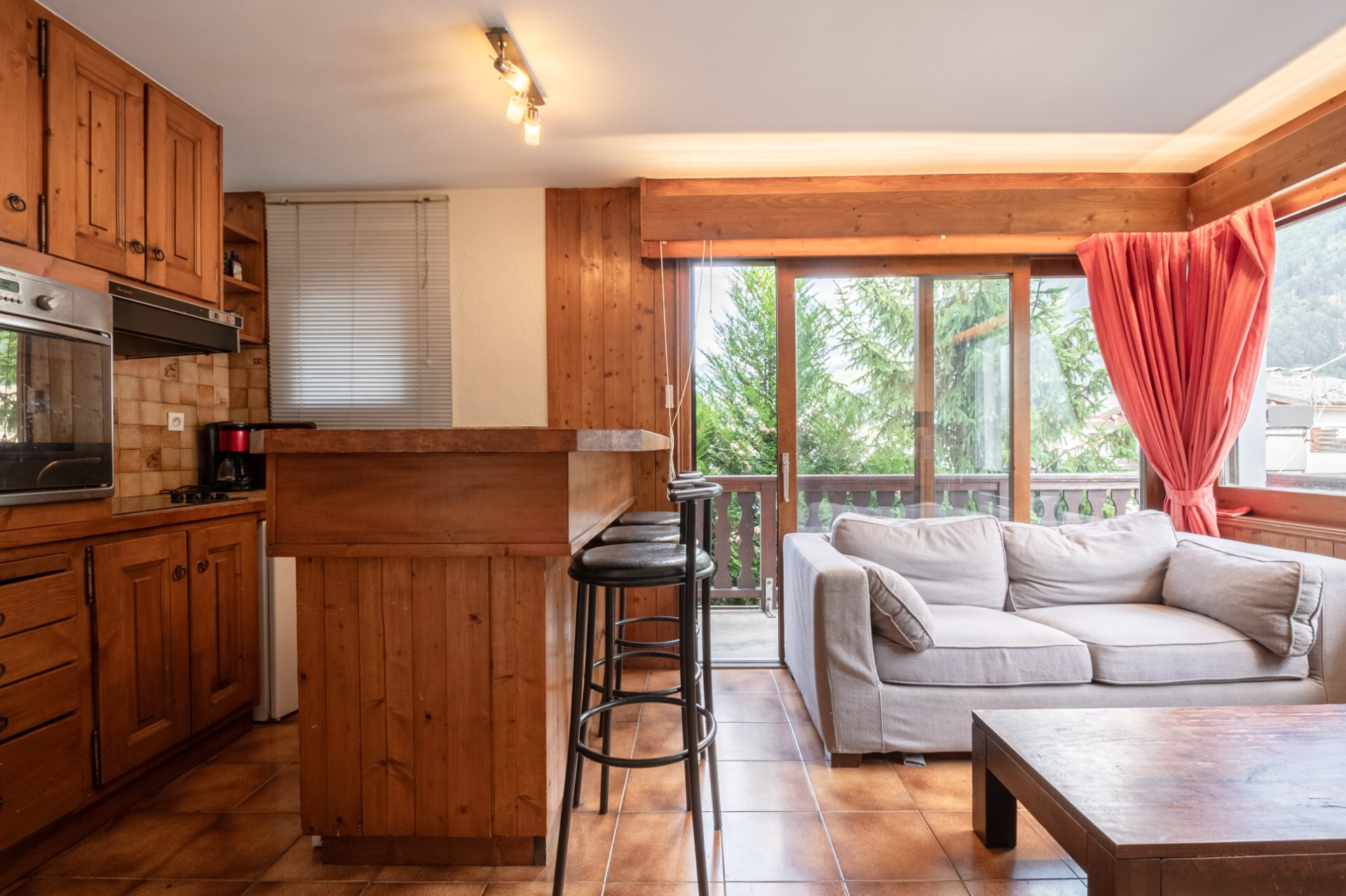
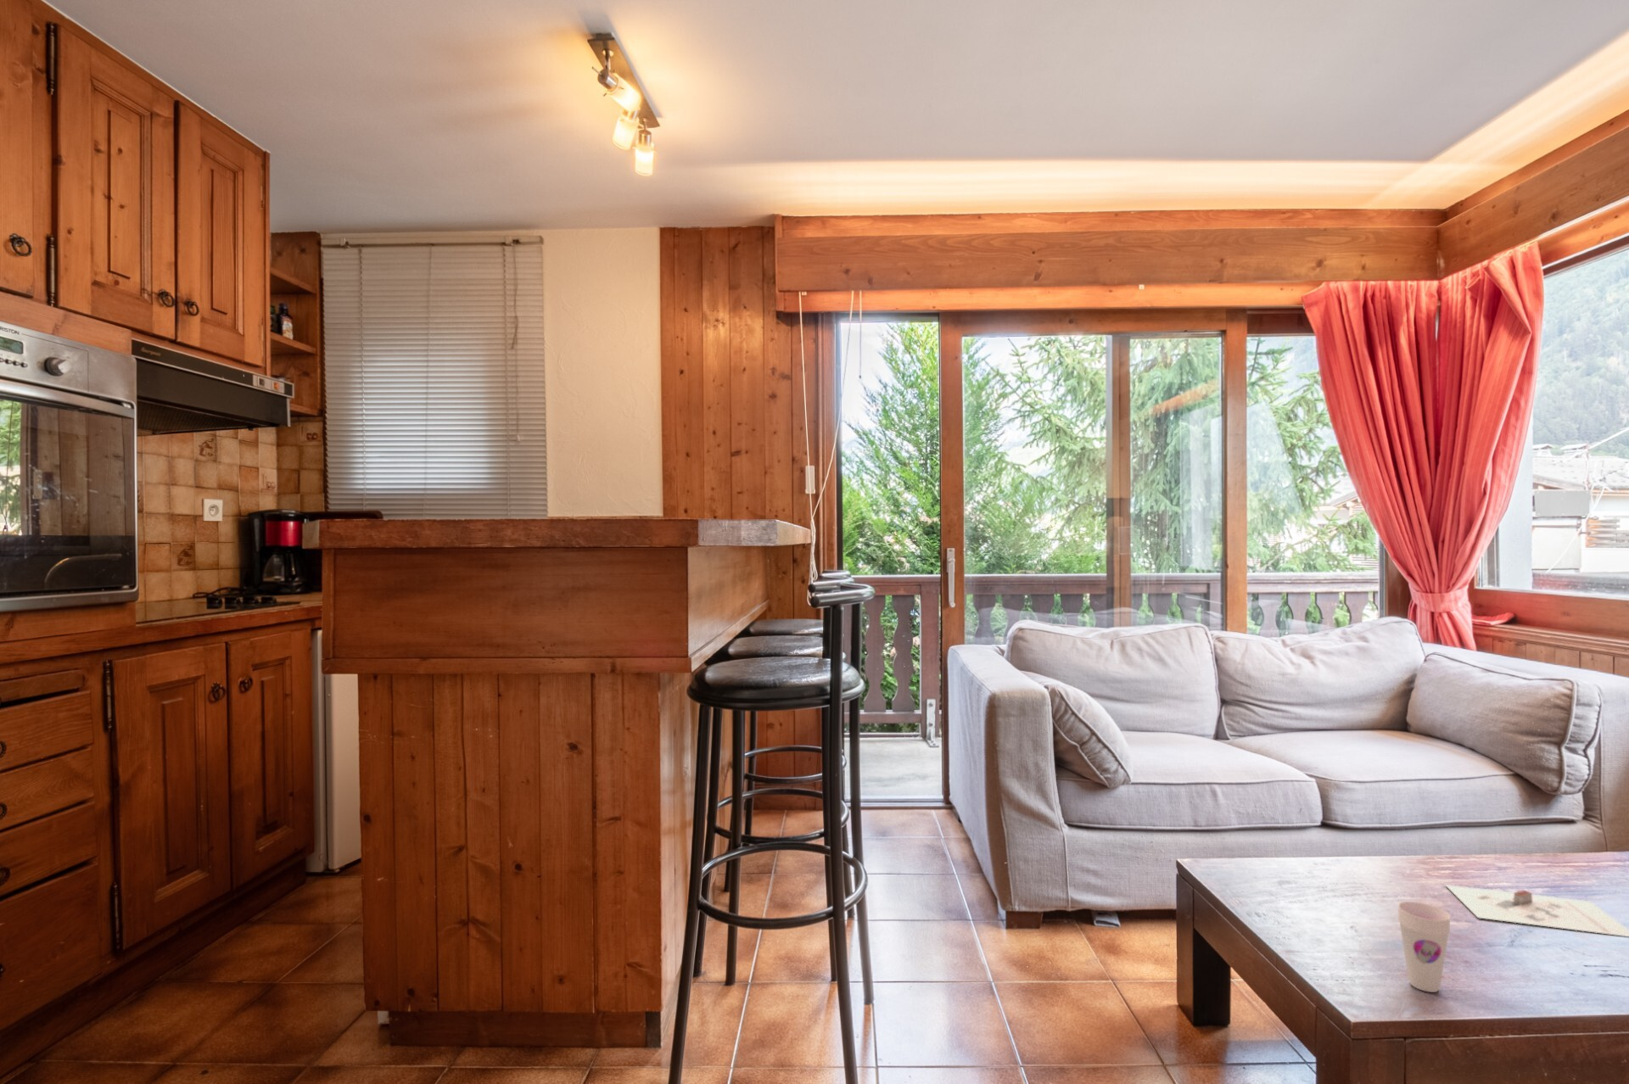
+ architectural model [1444,884,1629,938]
+ cup [1397,901,1451,993]
